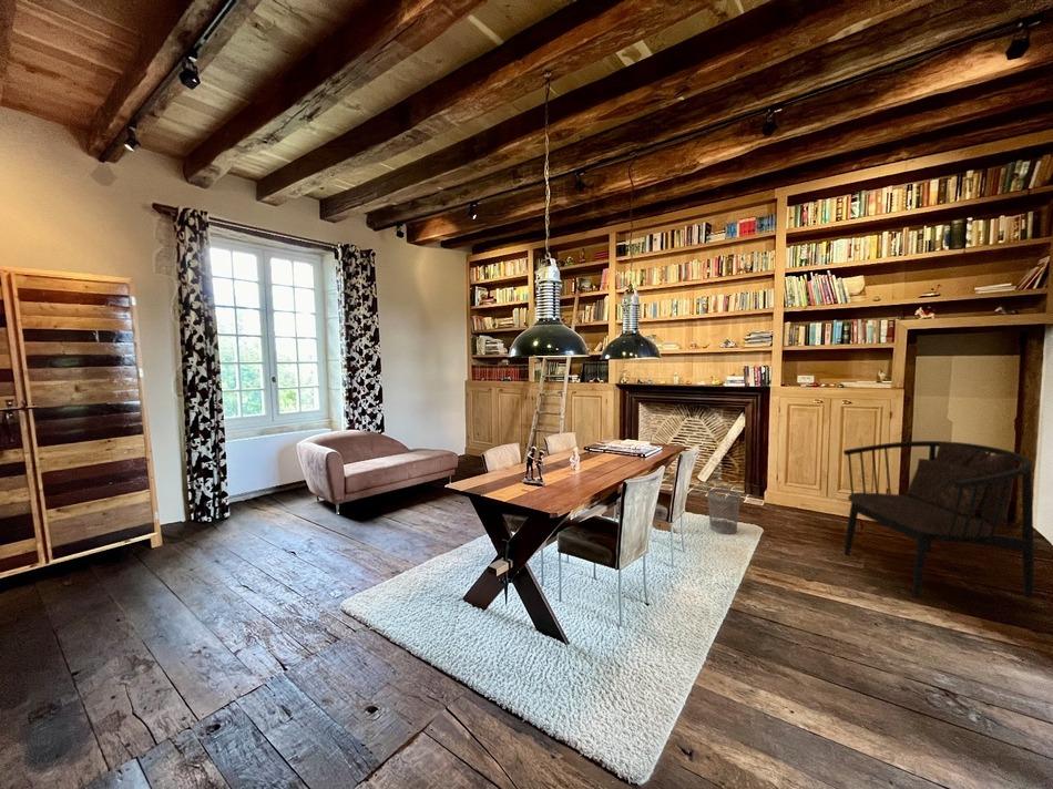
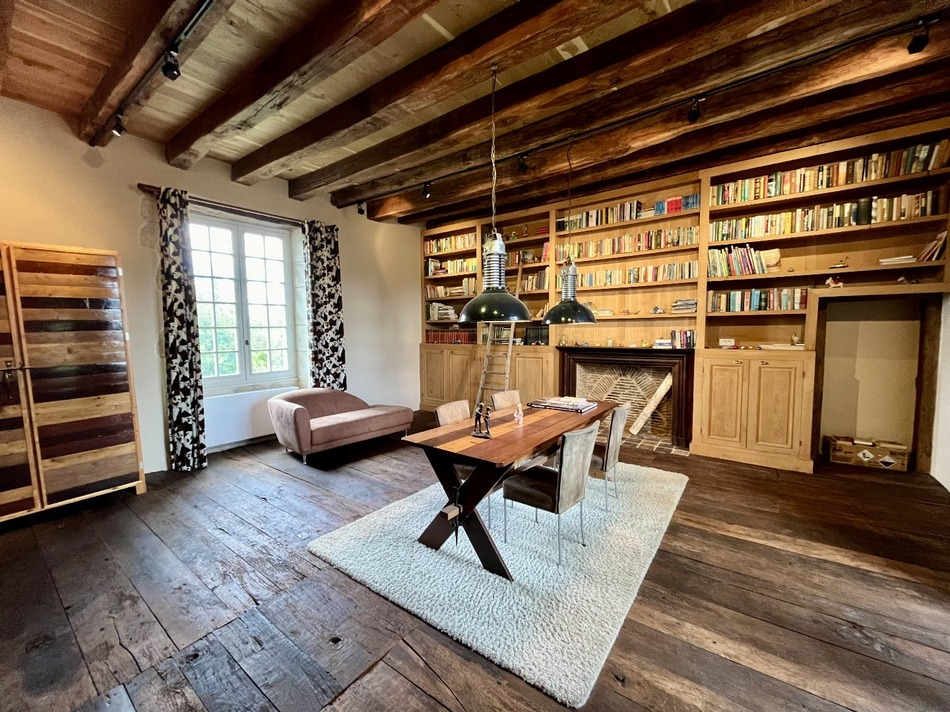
- armchair [842,440,1035,600]
- wastebasket [706,488,742,535]
